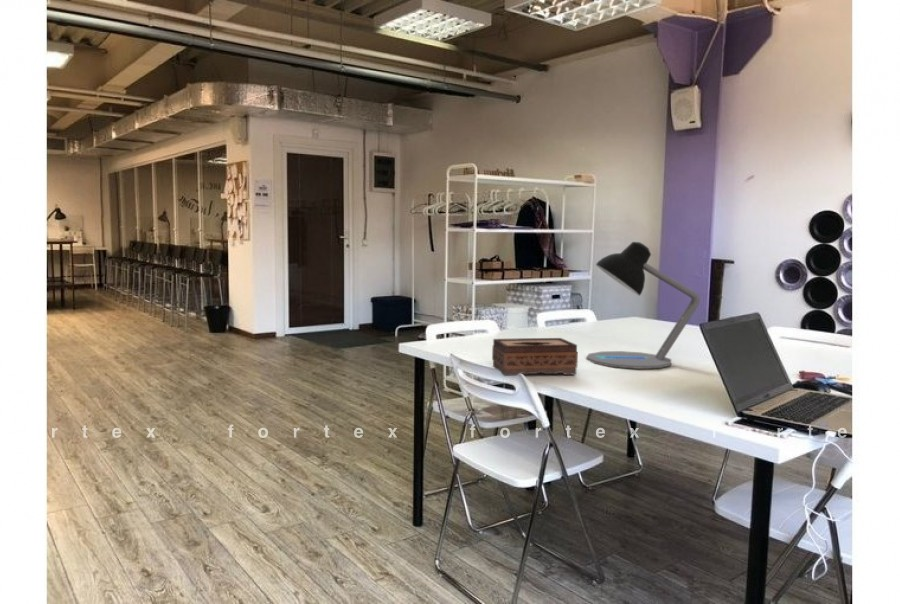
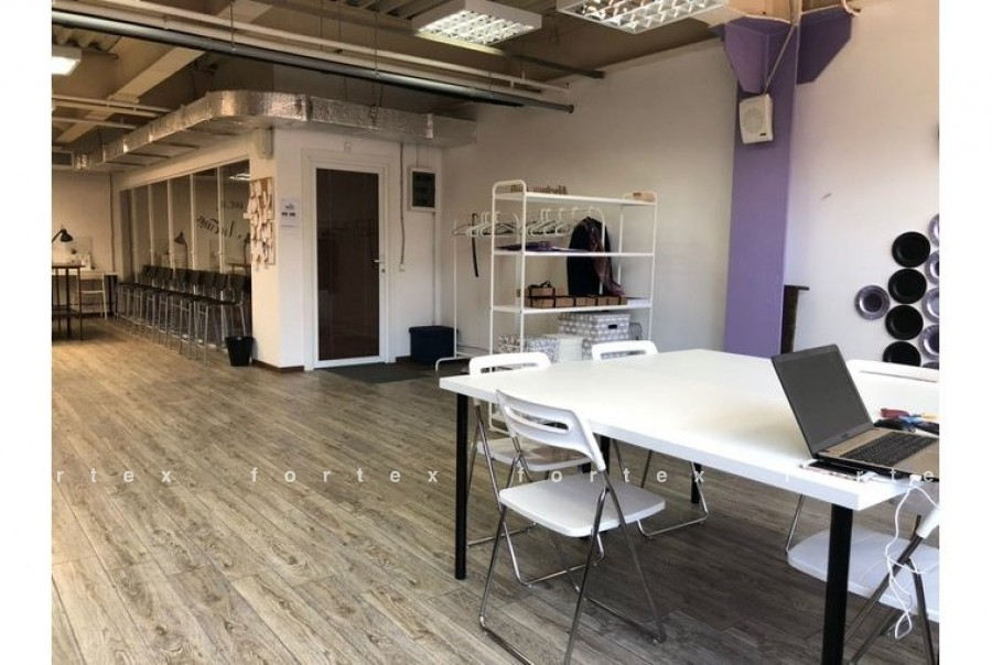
- tissue box [491,337,579,377]
- desk lamp [585,241,701,370]
